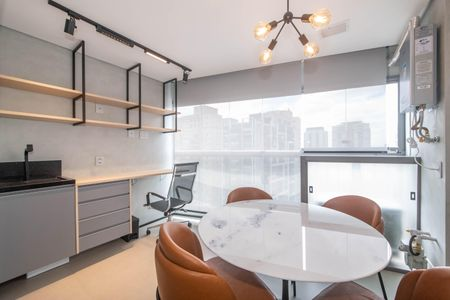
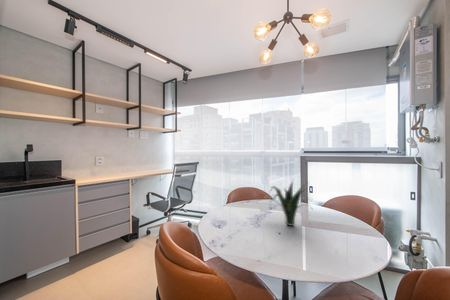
+ plant [257,179,315,227]
